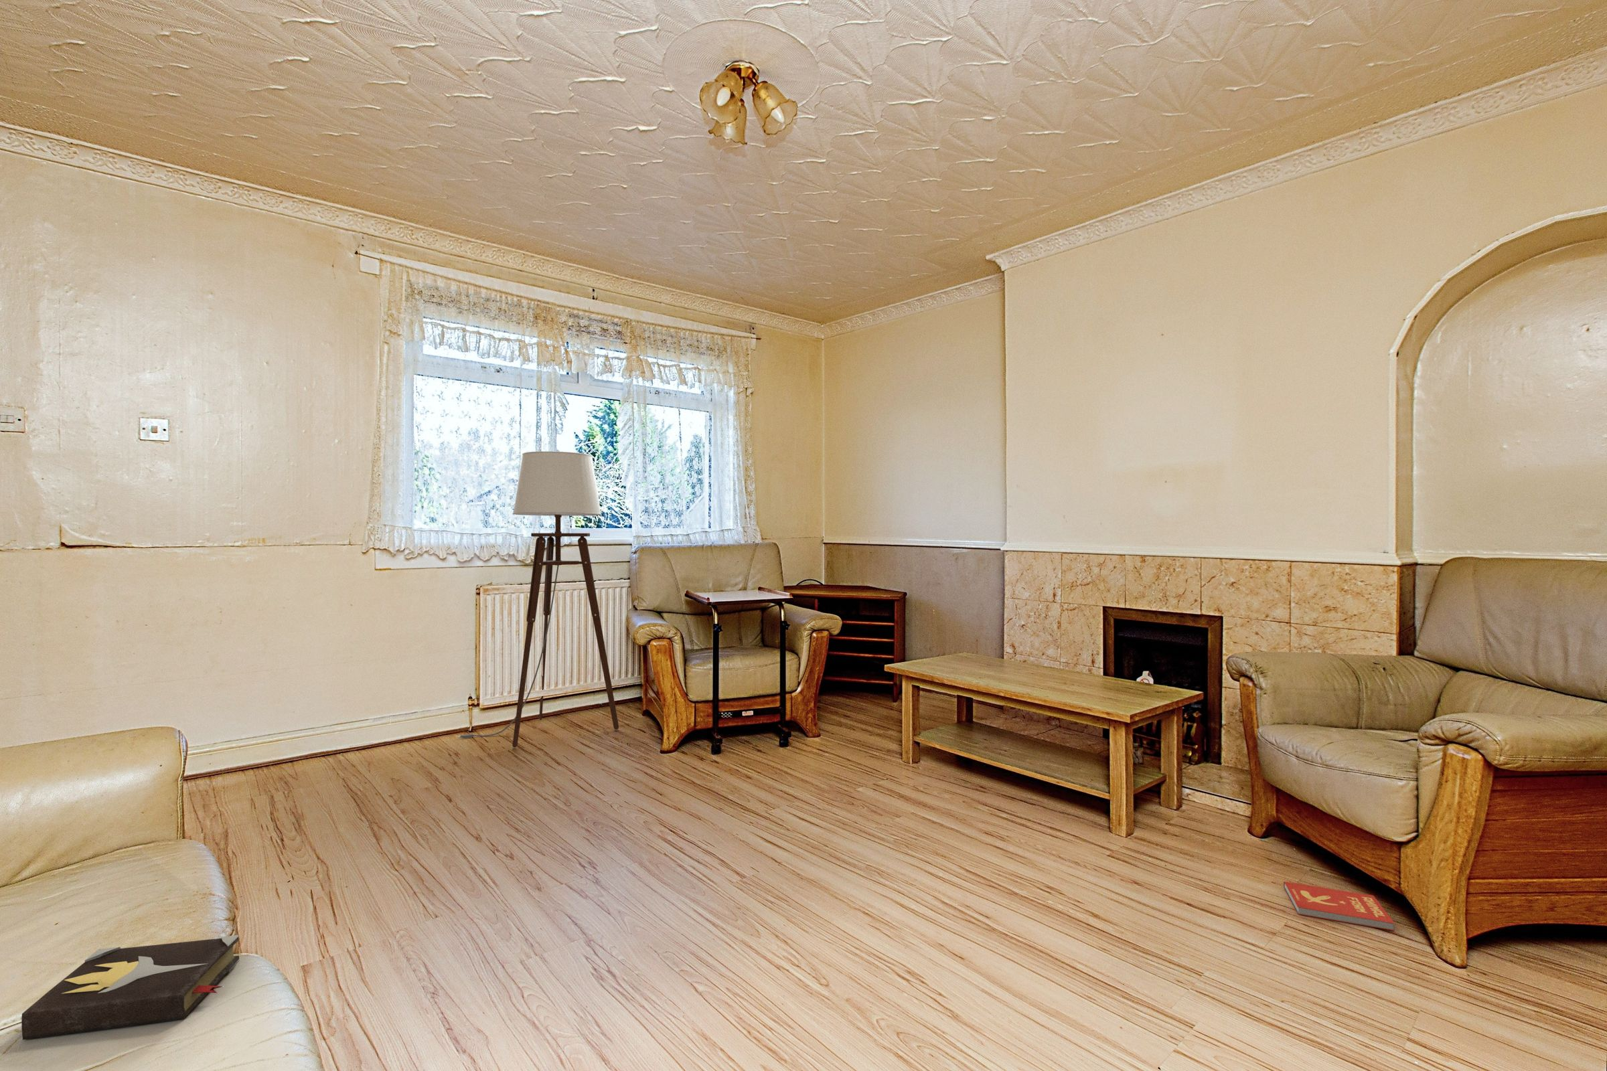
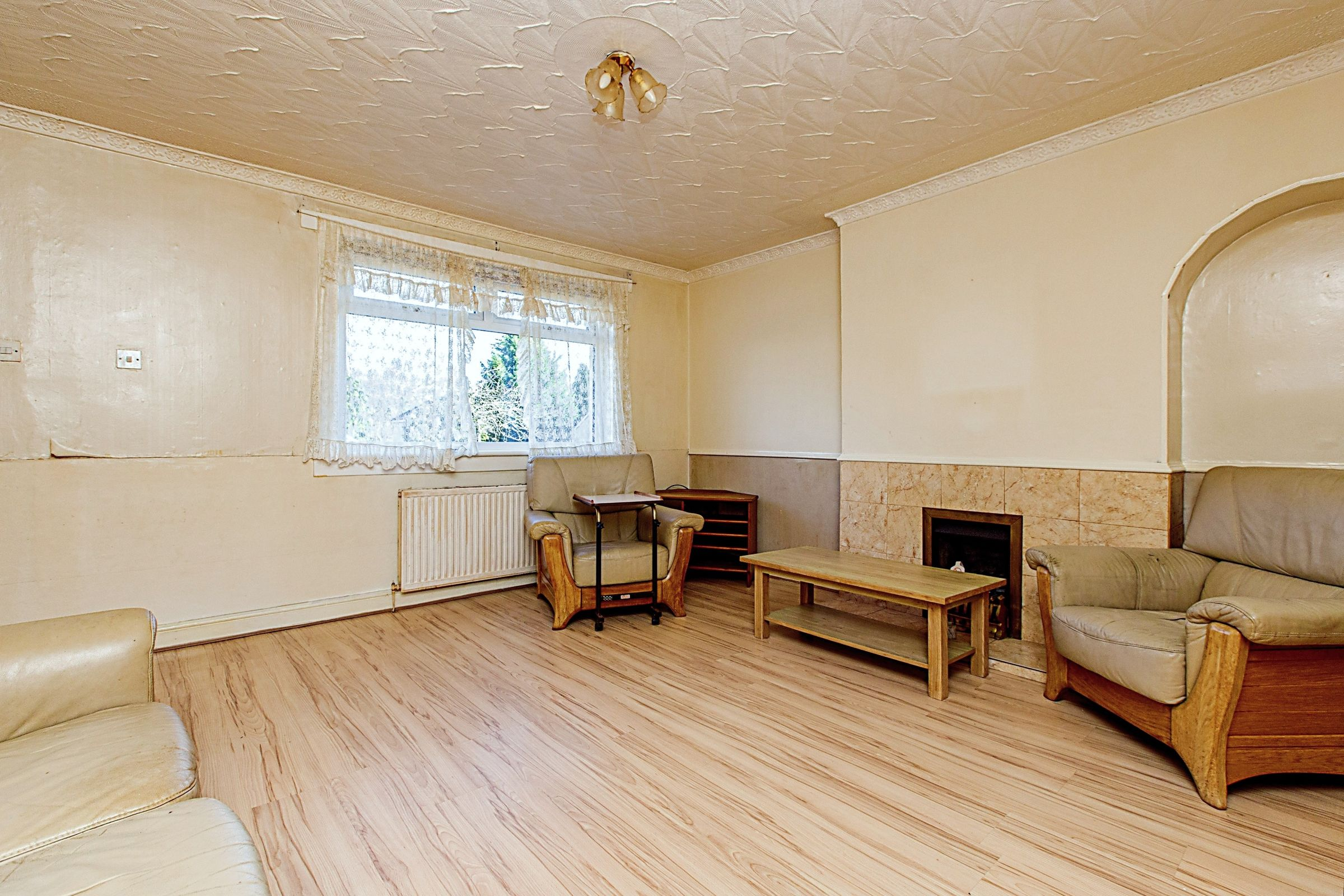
- hardback book [20,935,239,1040]
- floor lamp [457,451,619,748]
- book [1283,881,1395,931]
